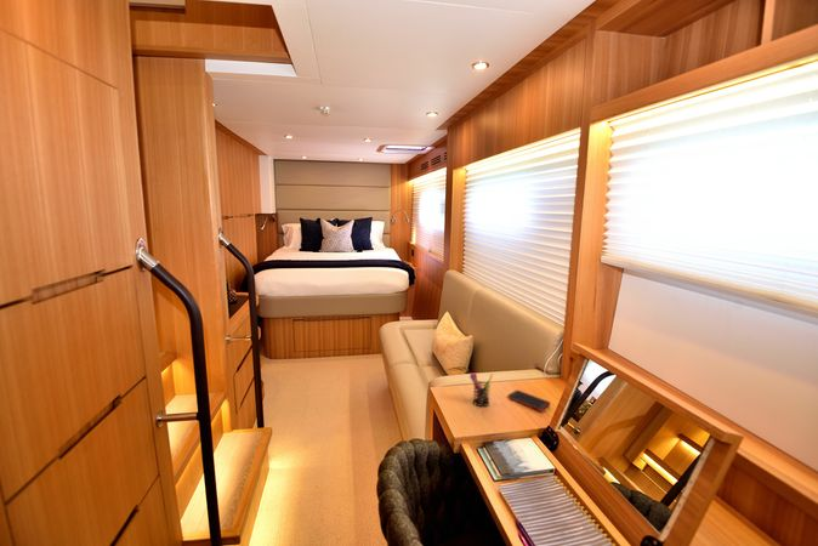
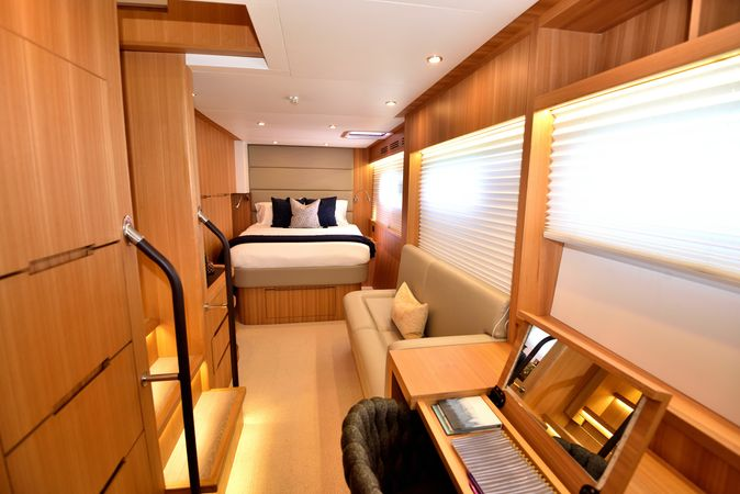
- cell phone [506,389,552,413]
- pen holder [468,371,494,408]
